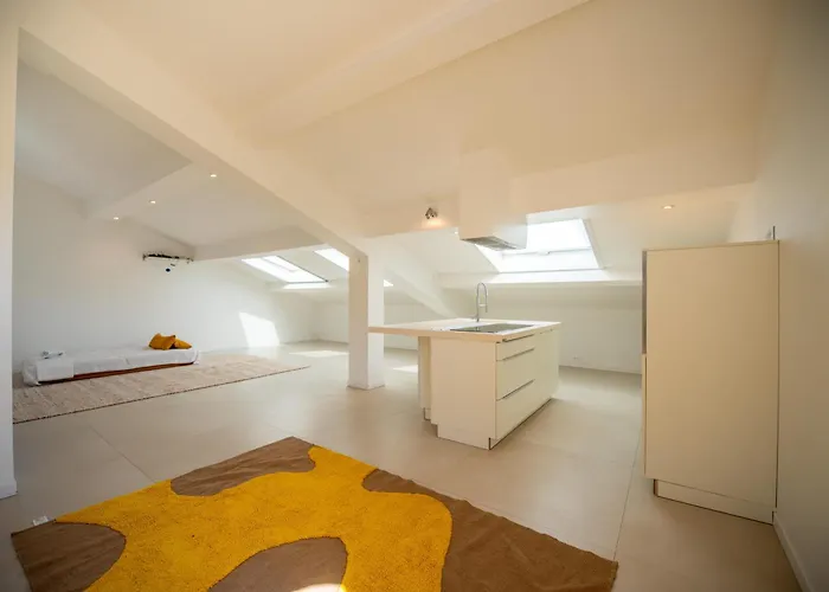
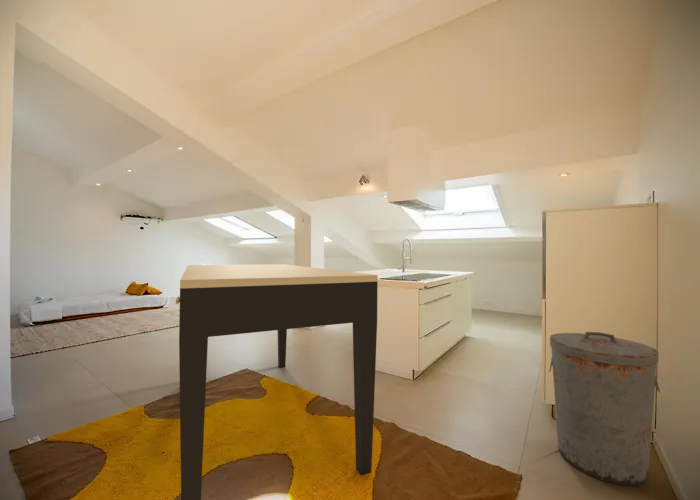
+ dining table [175,264,379,500]
+ trash can [548,331,661,487]
